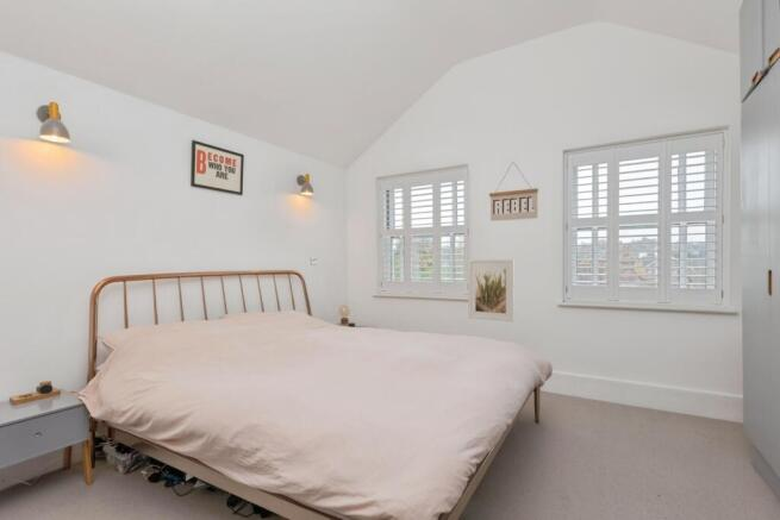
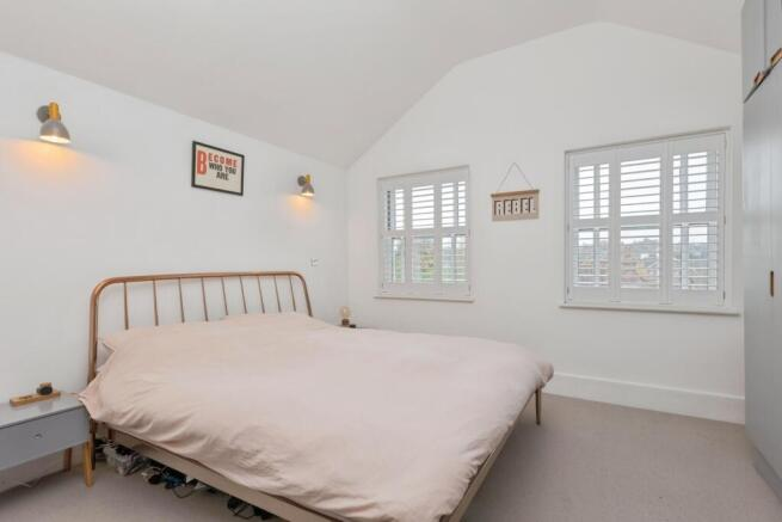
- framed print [467,258,516,322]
